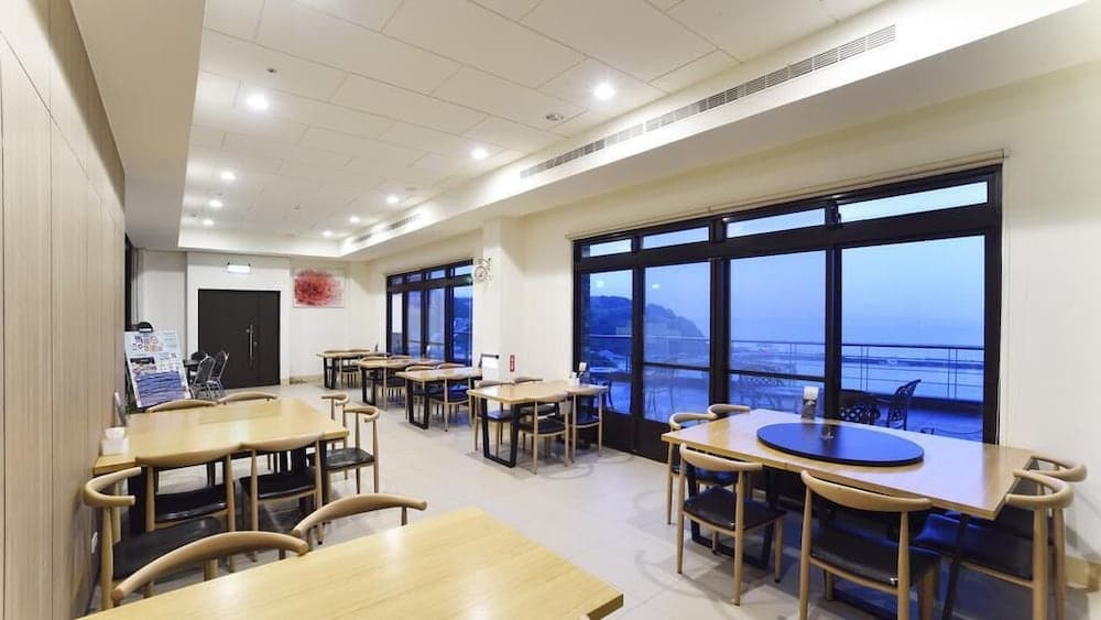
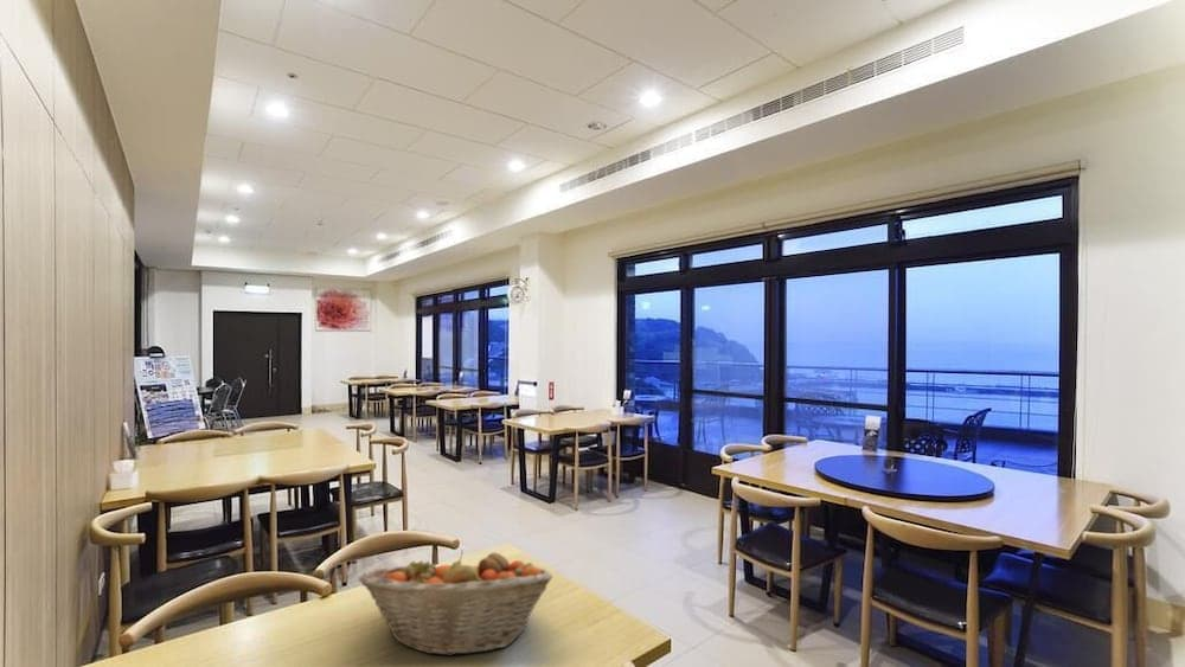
+ fruit basket [358,550,553,658]
